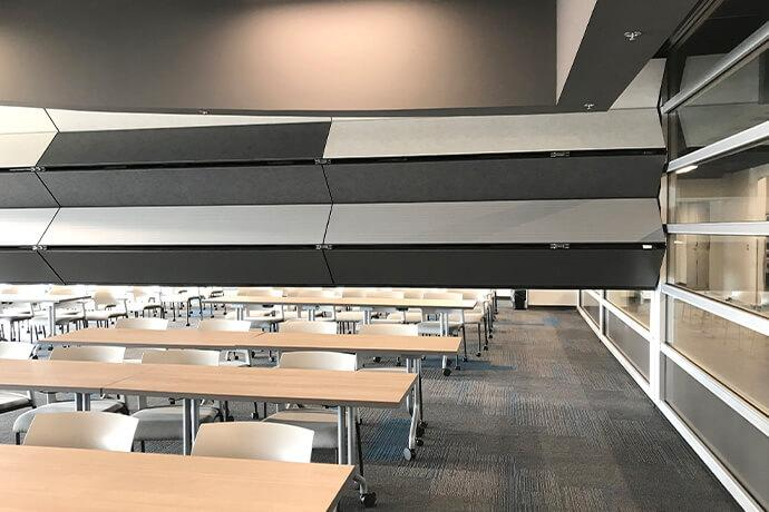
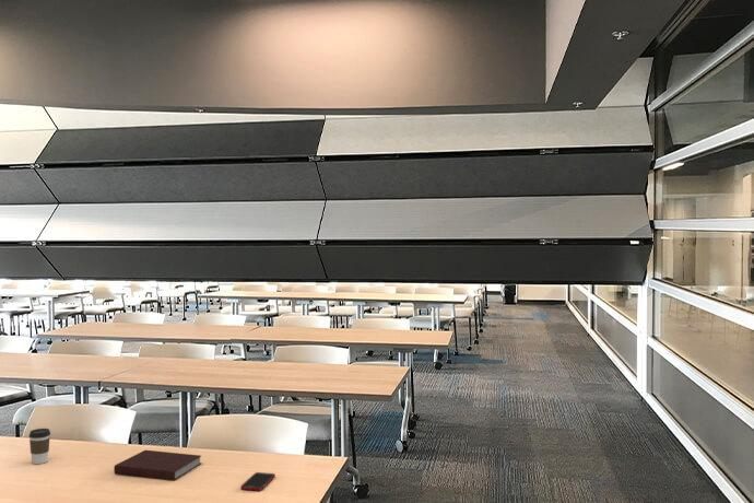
+ coffee cup [28,428,51,465]
+ notebook [113,449,202,481]
+ cell phone [239,471,276,492]
